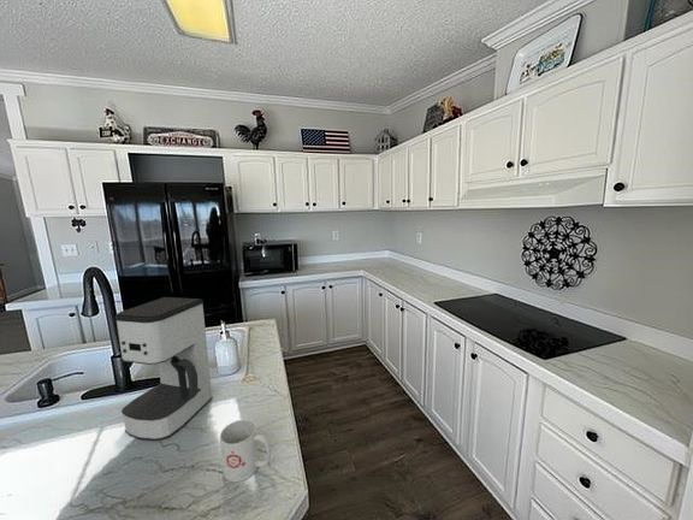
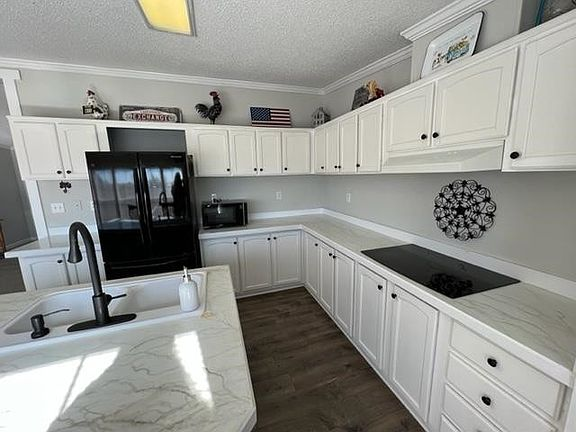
- mug [219,419,272,484]
- coffee maker [114,296,214,442]
